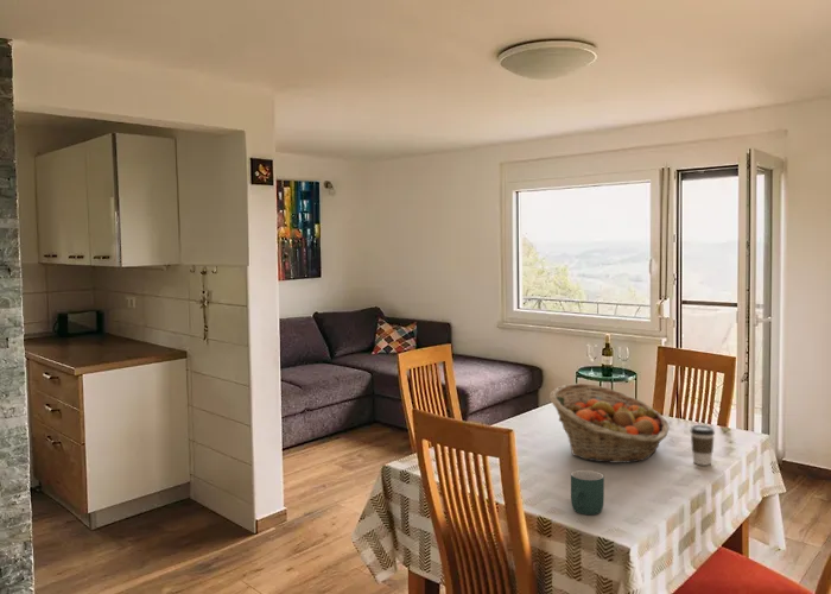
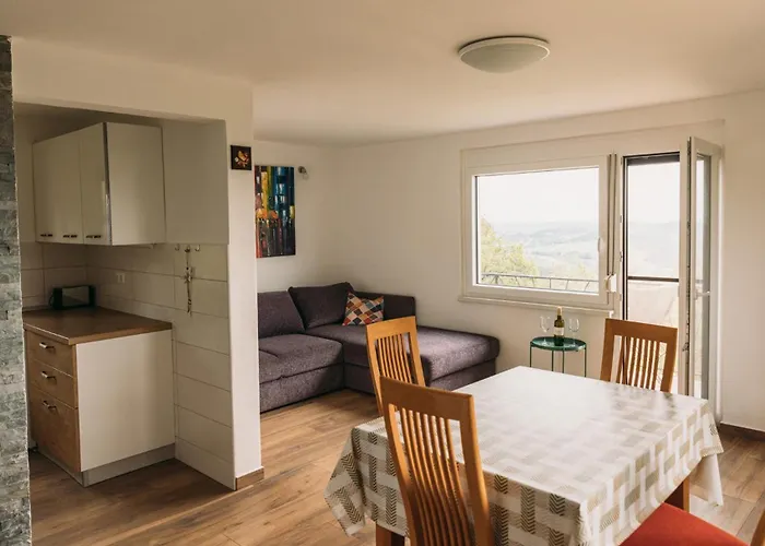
- coffee cup [690,424,716,467]
- fruit basket [548,383,671,465]
- mug [570,469,605,516]
